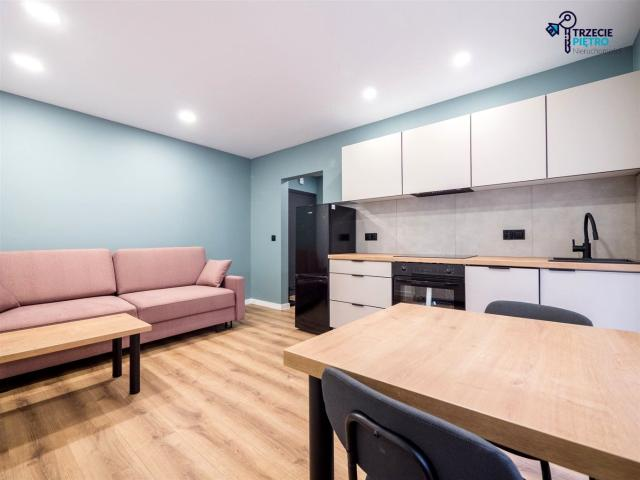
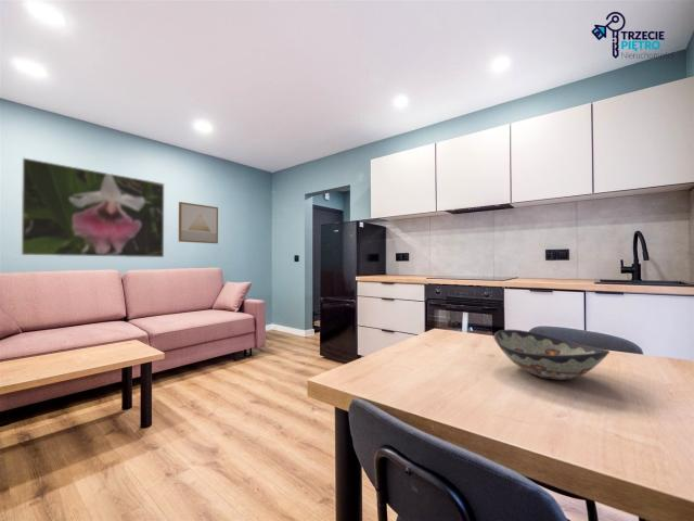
+ decorative bowl [492,329,611,381]
+ wall art [178,201,219,244]
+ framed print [21,156,165,258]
